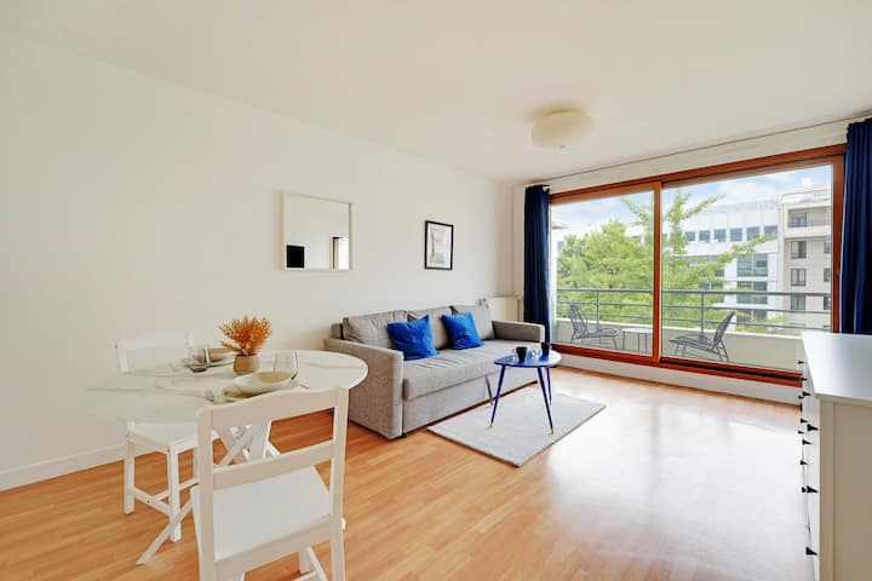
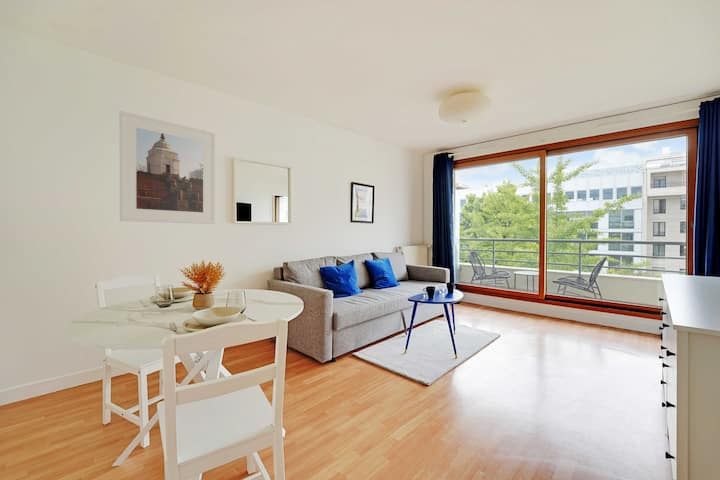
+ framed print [119,110,216,225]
